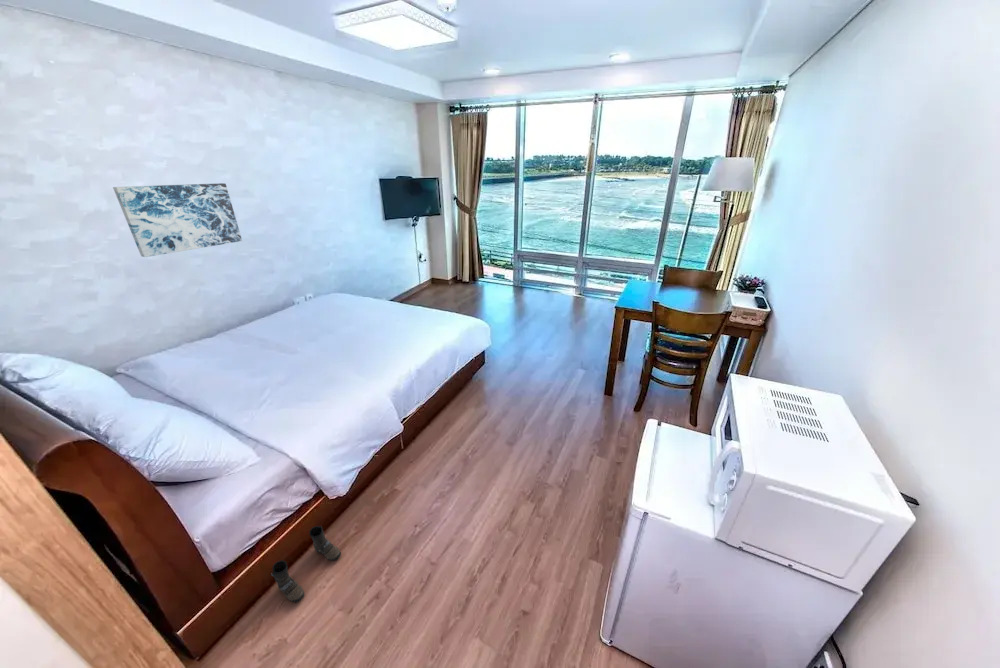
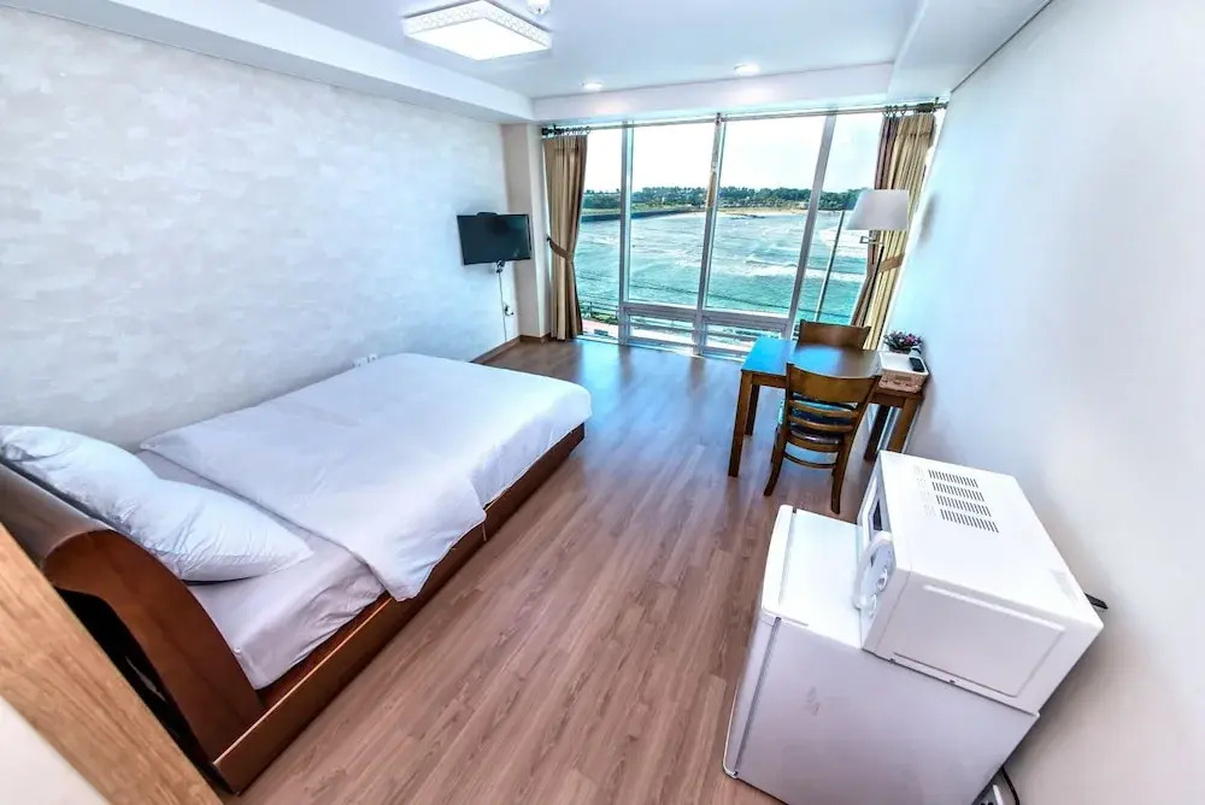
- wall art [112,182,243,258]
- boots [270,525,342,603]
